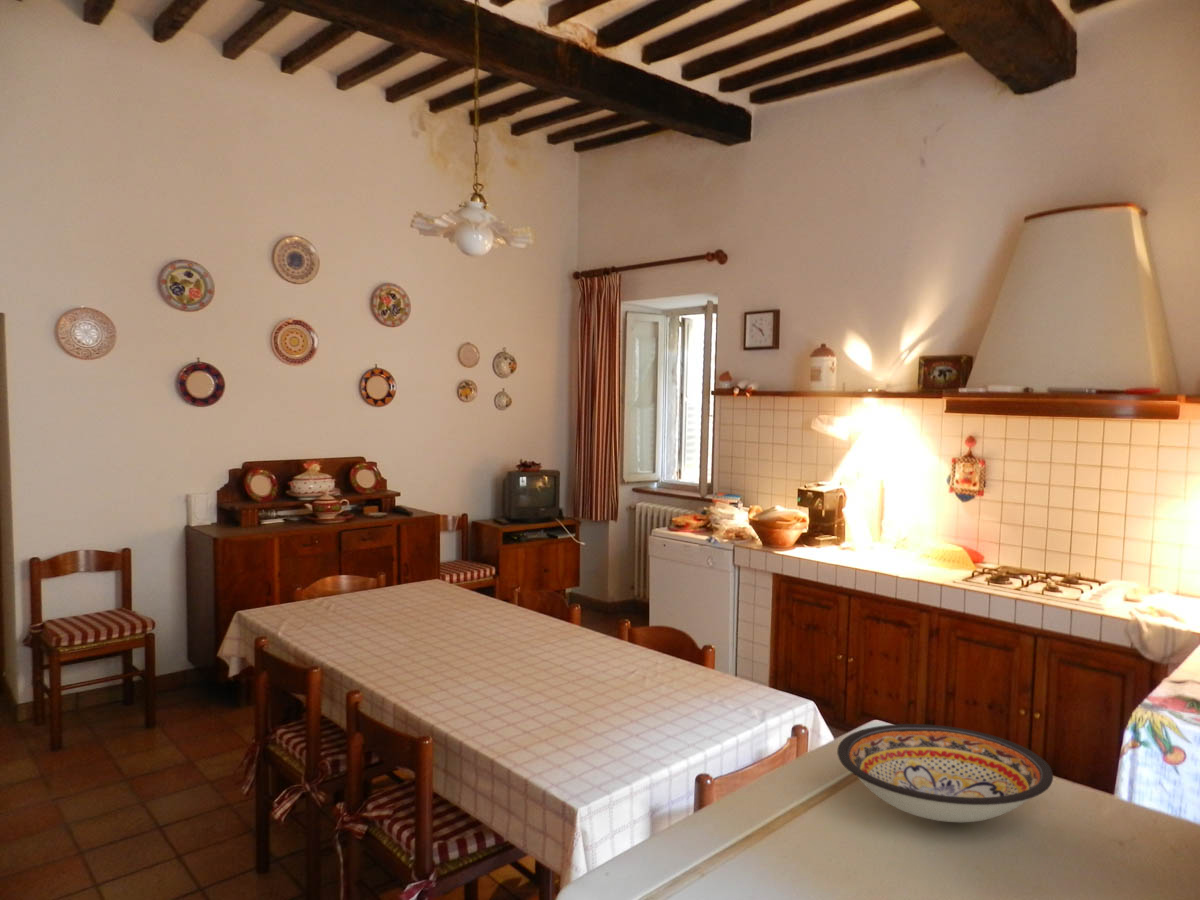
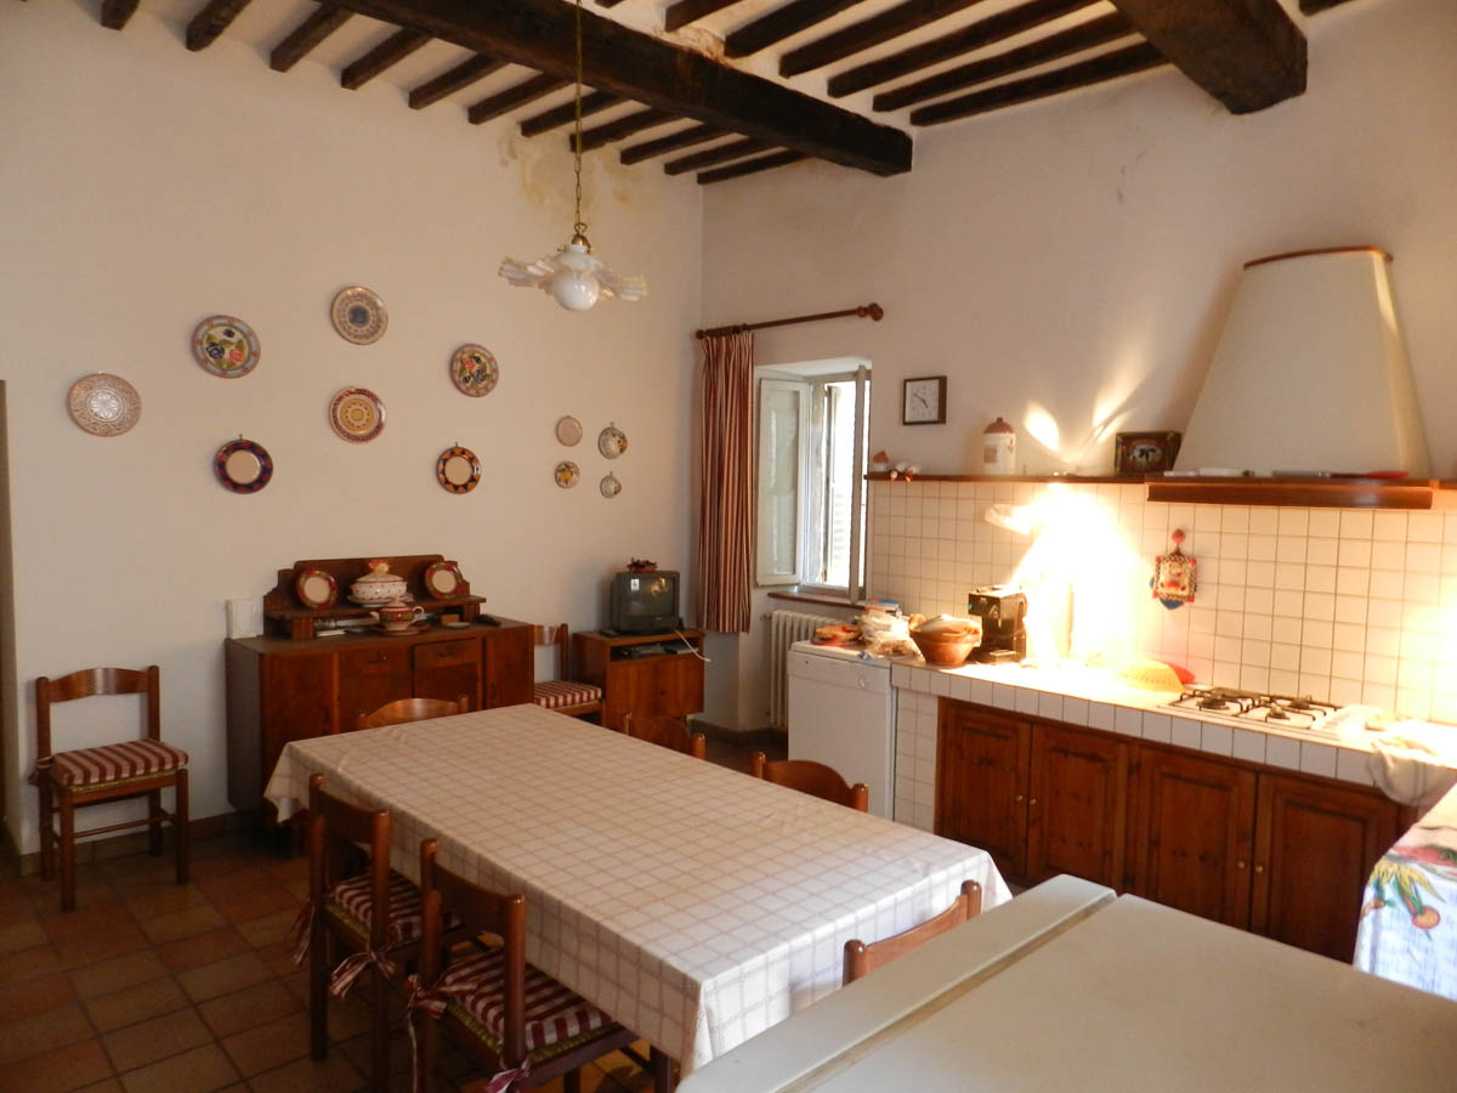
- bowl [836,723,1054,823]
